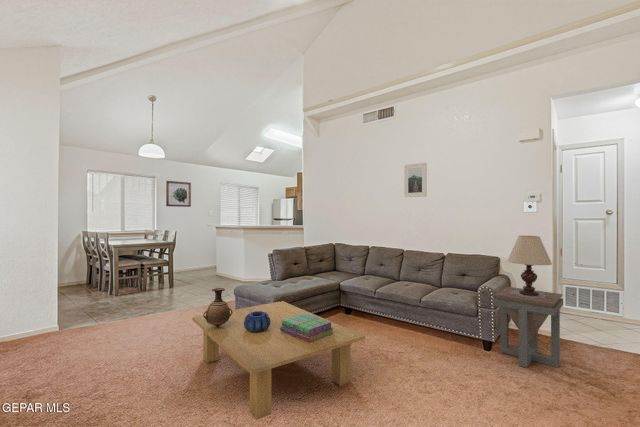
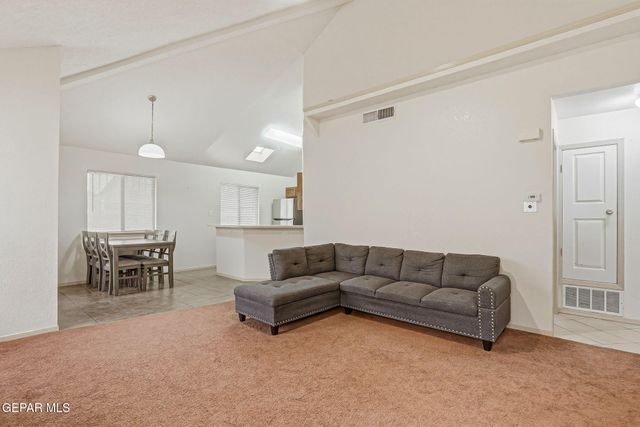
- vase [203,287,233,327]
- side table [493,286,564,369]
- decorative bowl [244,311,271,332]
- stack of books [280,313,334,342]
- coffee table [191,300,366,421]
- table lamp [506,235,553,299]
- wall art [165,180,192,208]
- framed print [403,162,428,198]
